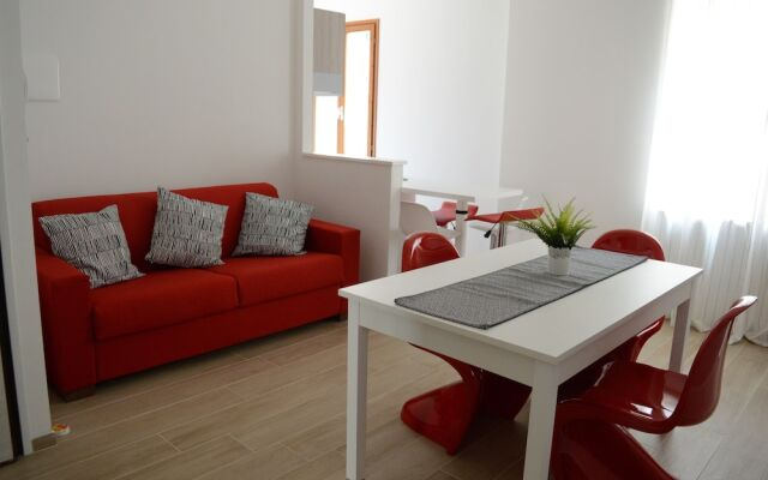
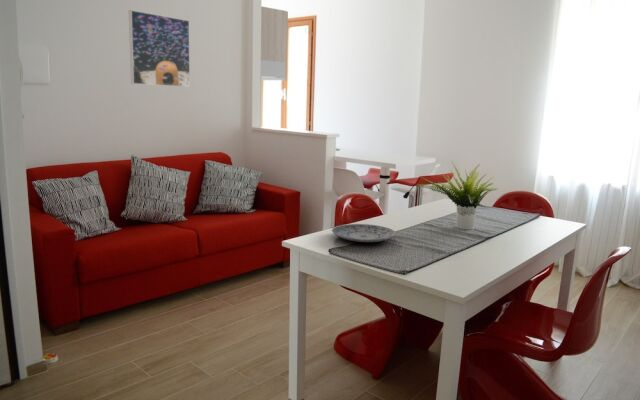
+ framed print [128,9,191,88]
+ plate [331,223,397,243]
